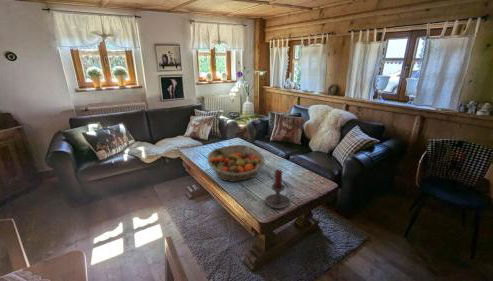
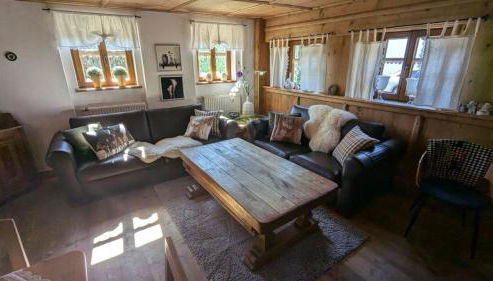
- candle holder [264,169,294,210]
- fruit basket [206,144,266,183]
